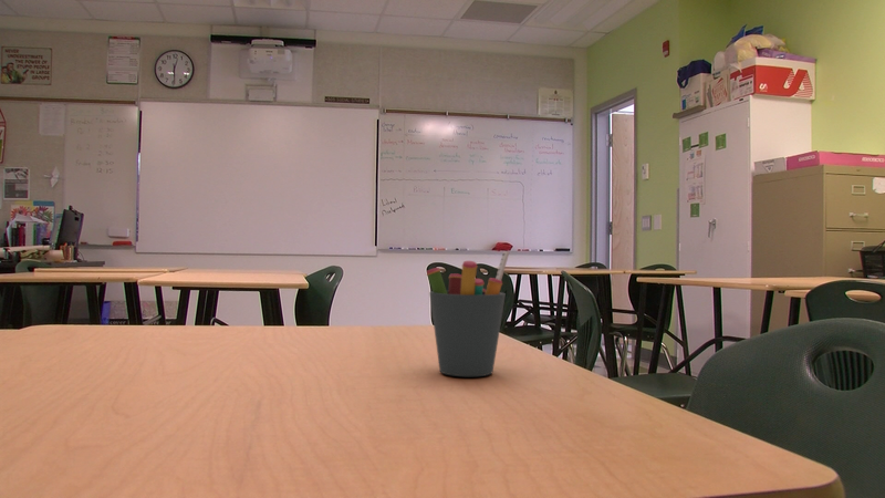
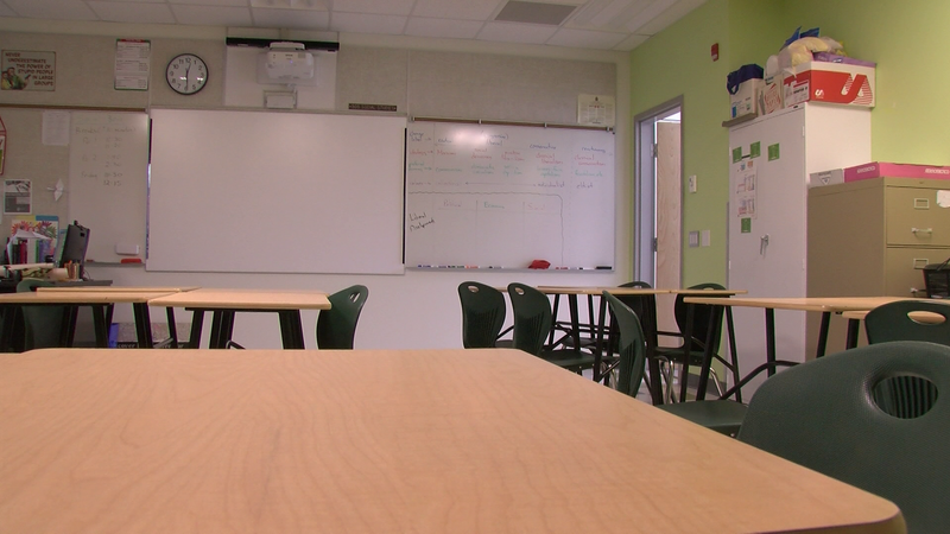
- pen holder [426,250,510,377]
